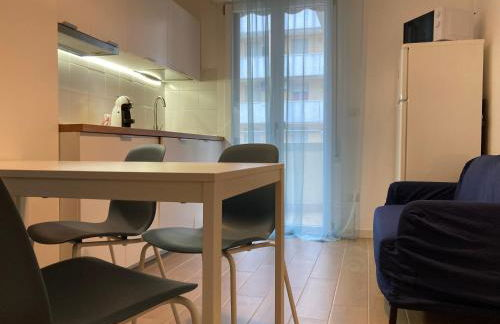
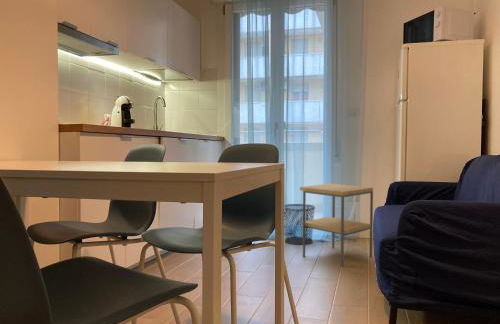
+ side table [299,183,374,268]
+ waste bin [284,203,316,246]
